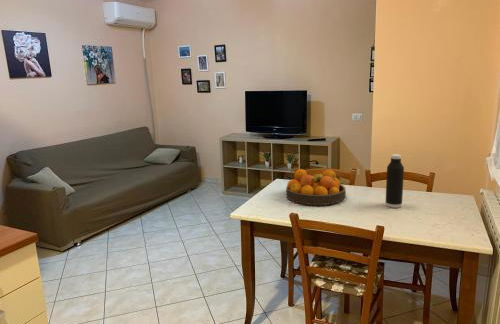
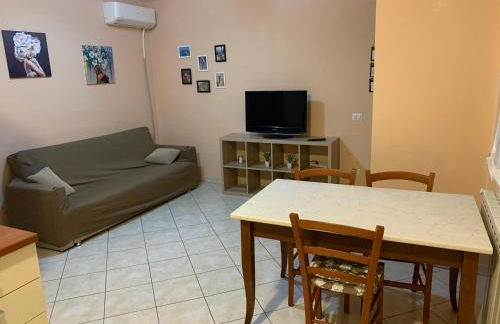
- fruit bowl [285,168,347,206]
- water bottle [384,153,405,209]
